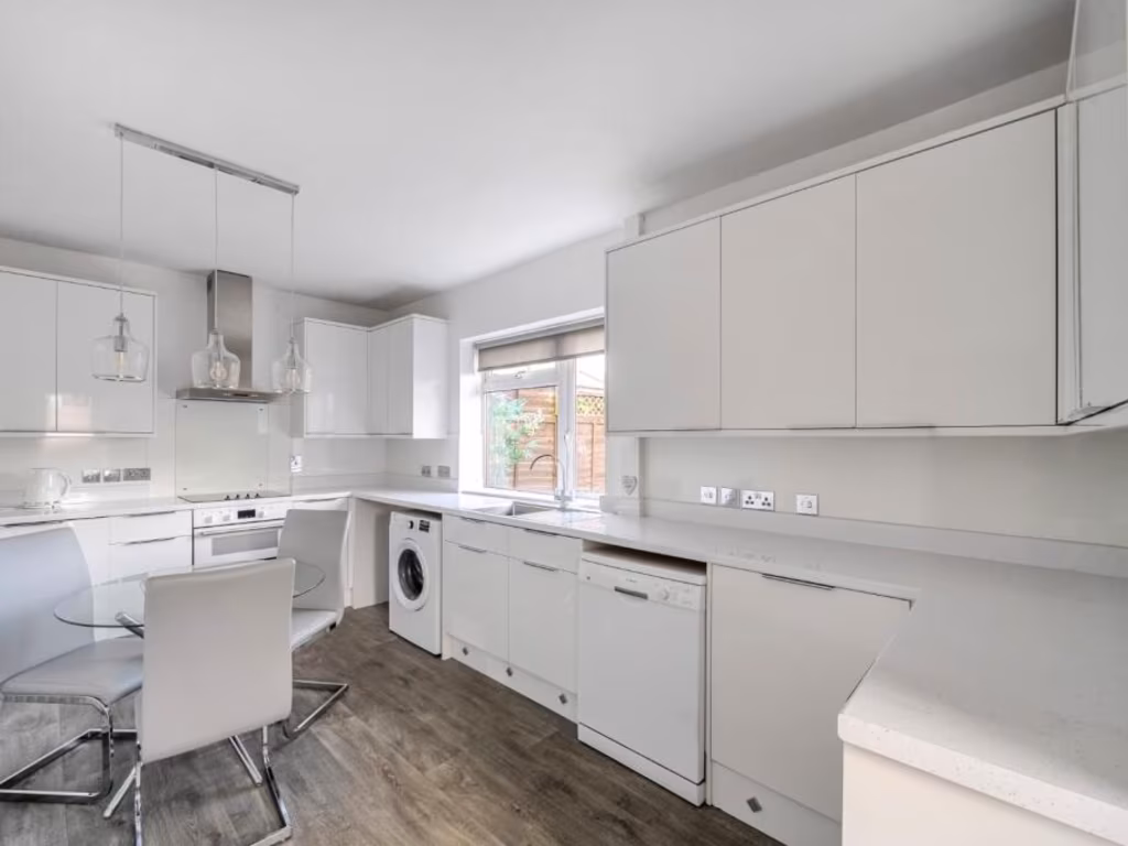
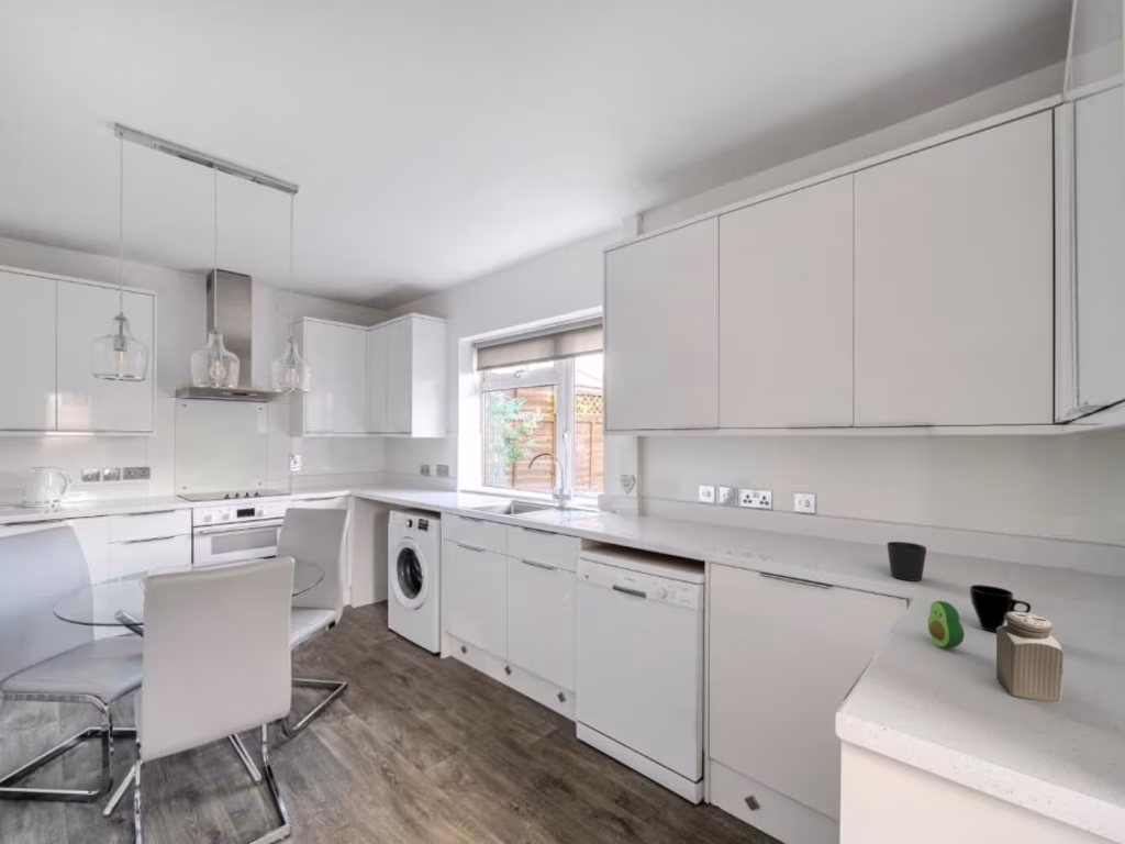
+ cup [887,541,927,582]
+ cup [969,584,1032,633]
+ salt shaker [995,611,1065,704]
+ avocado [926,600,966,649]
